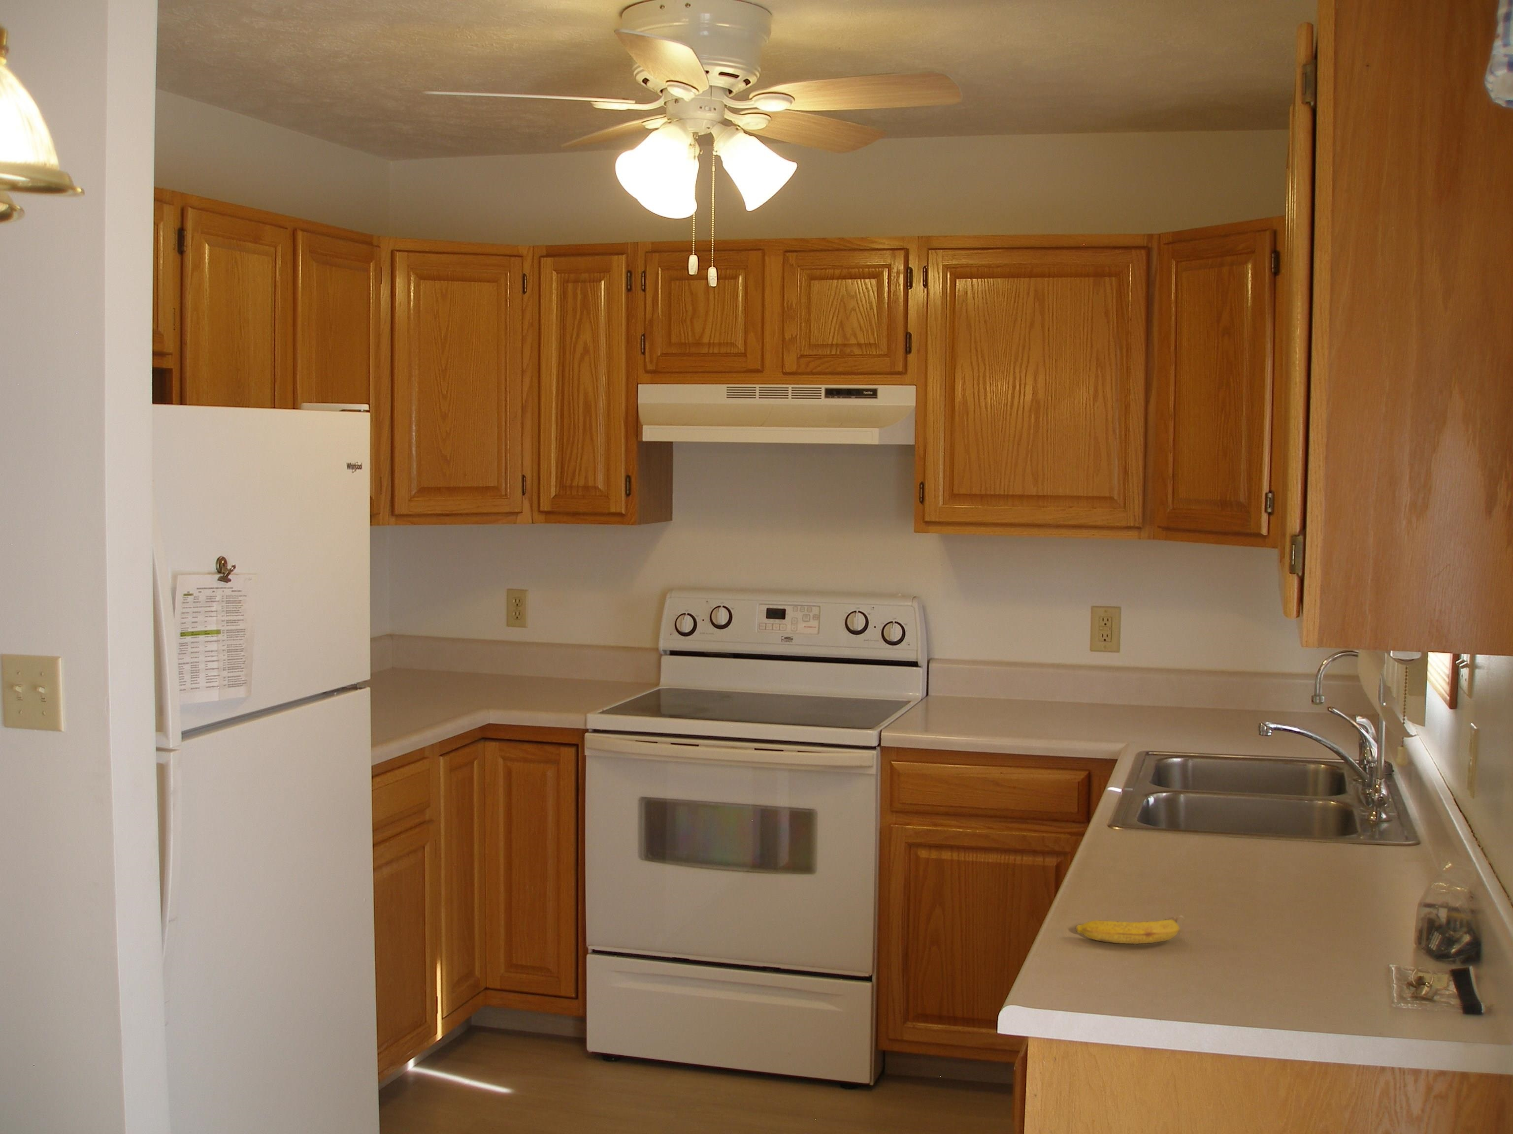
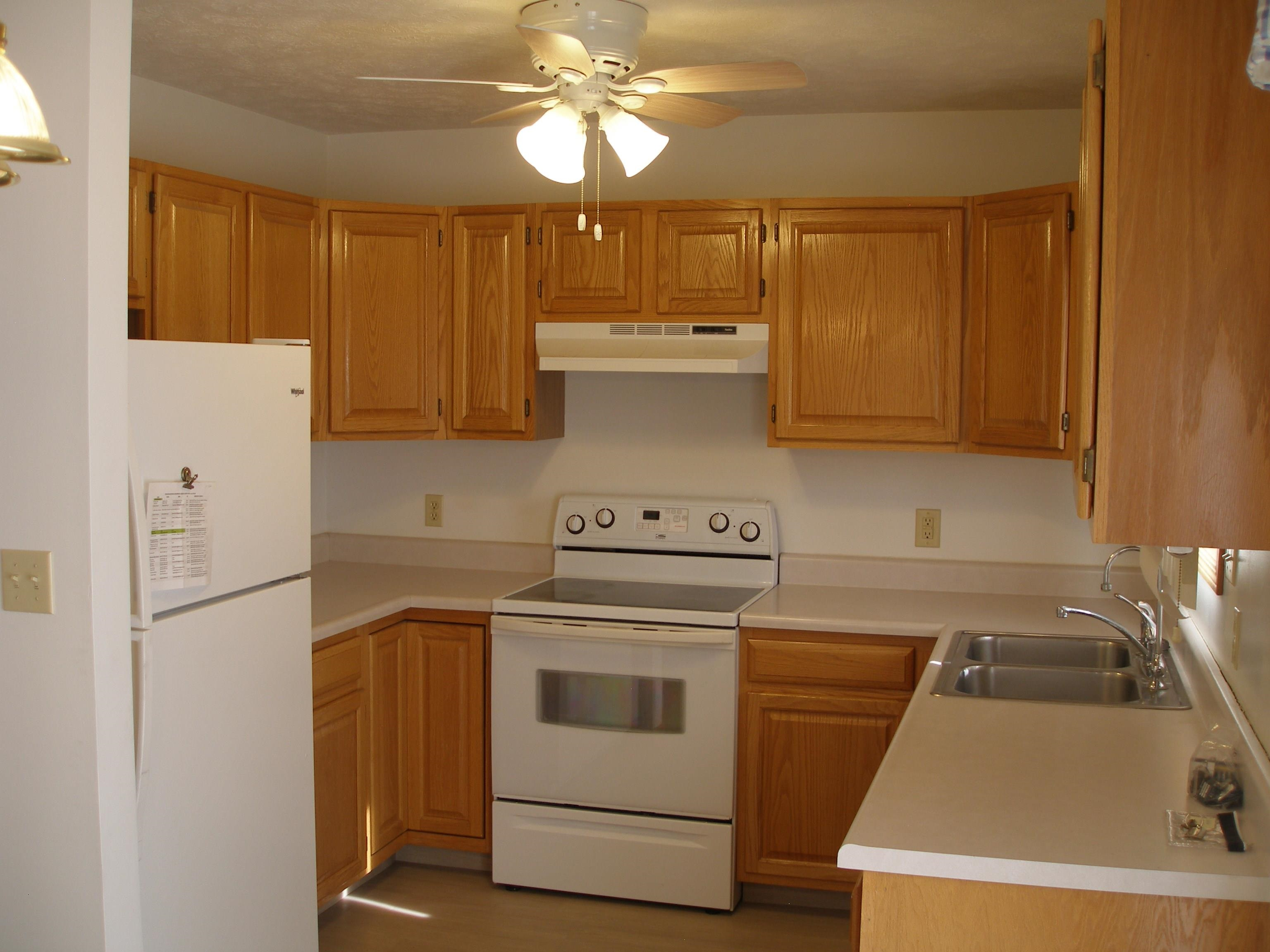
- banana [1075,915,1185,945]
